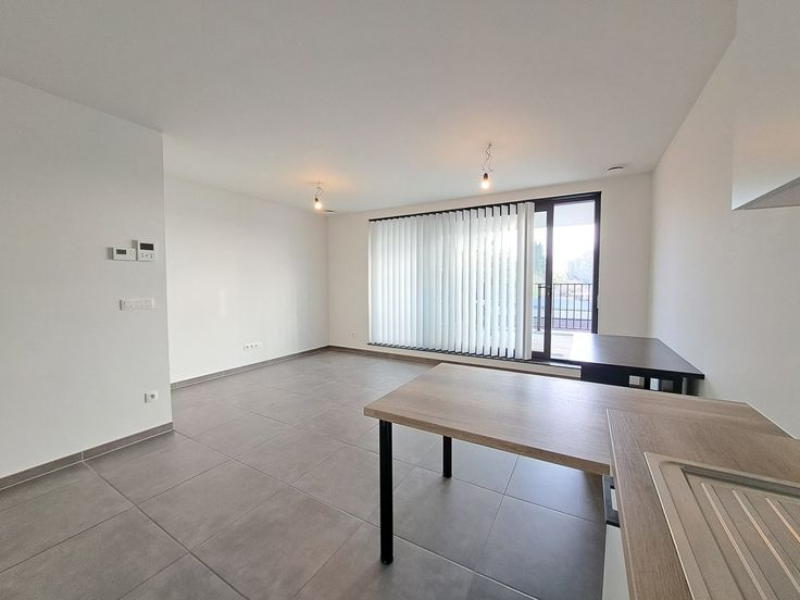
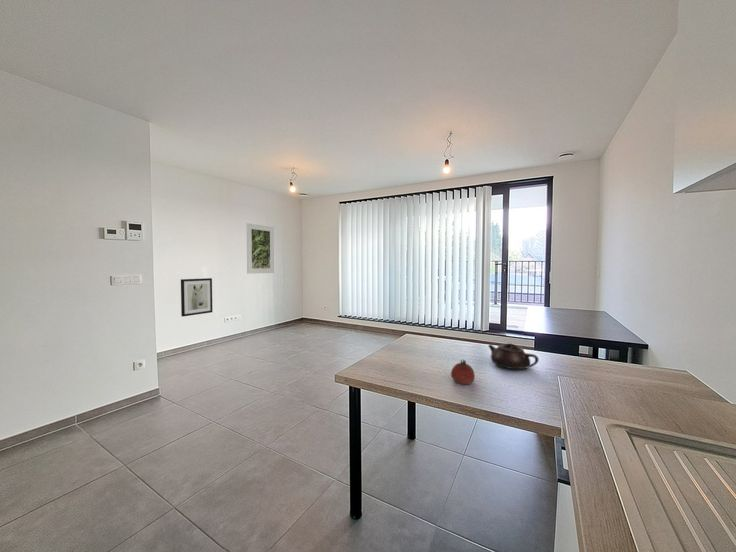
+ fruit [450,358,476,386]
+ wall art [180,277,213,318]
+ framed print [246,222,275,275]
+ teapot [487,342,540,370]
